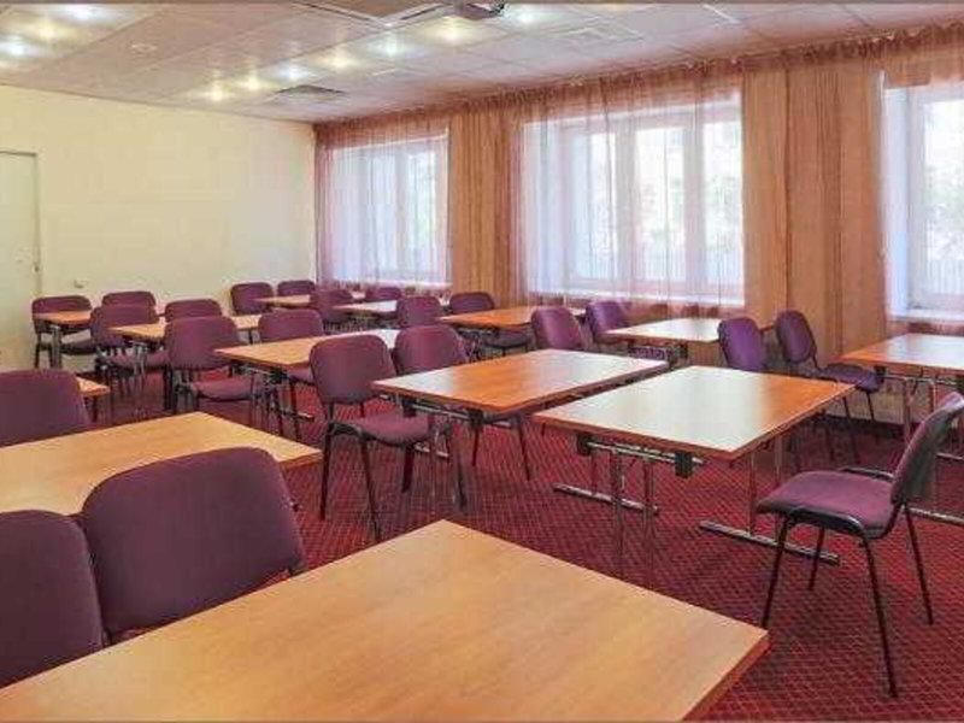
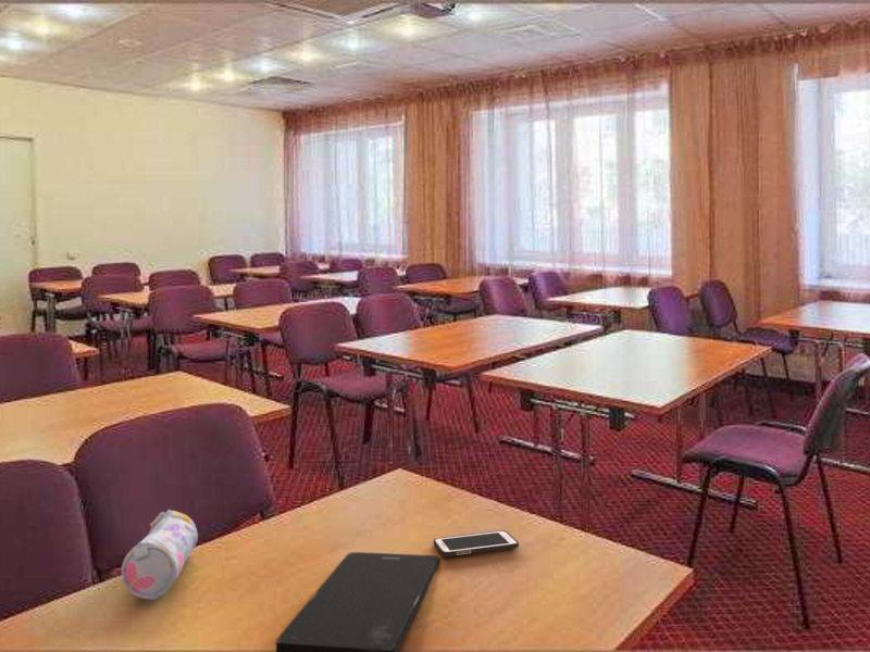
+ cell phone [433,529,520,557]
+ pencil case [121,509,199,601]
+ smartphone [275,551,440,652]
